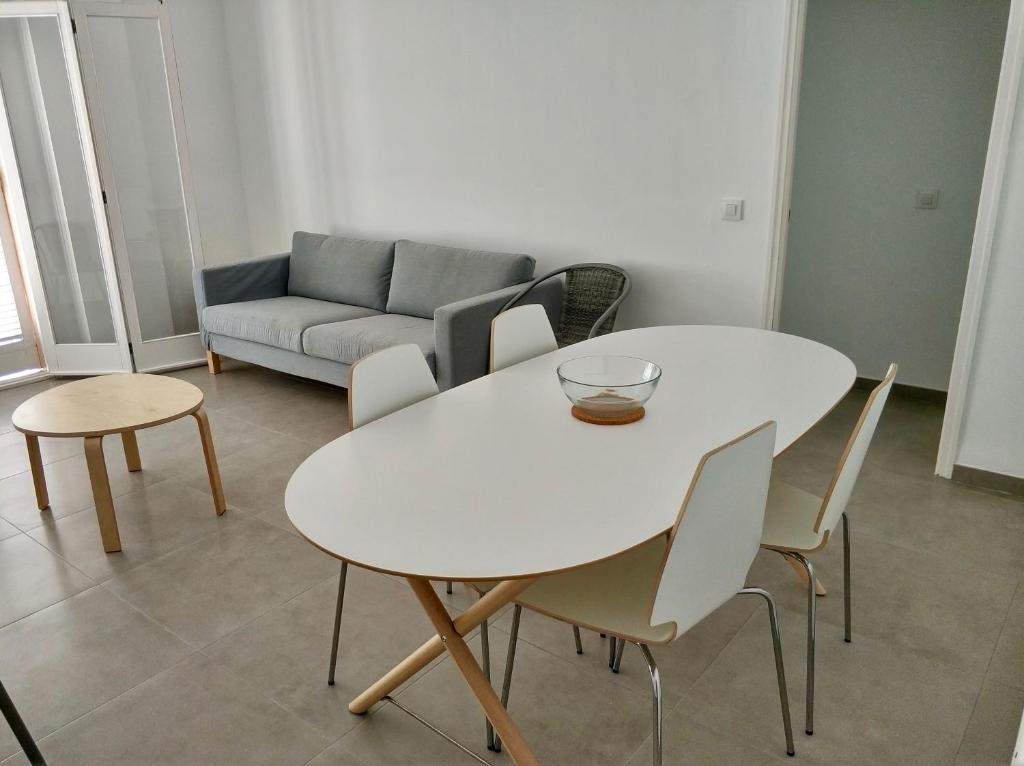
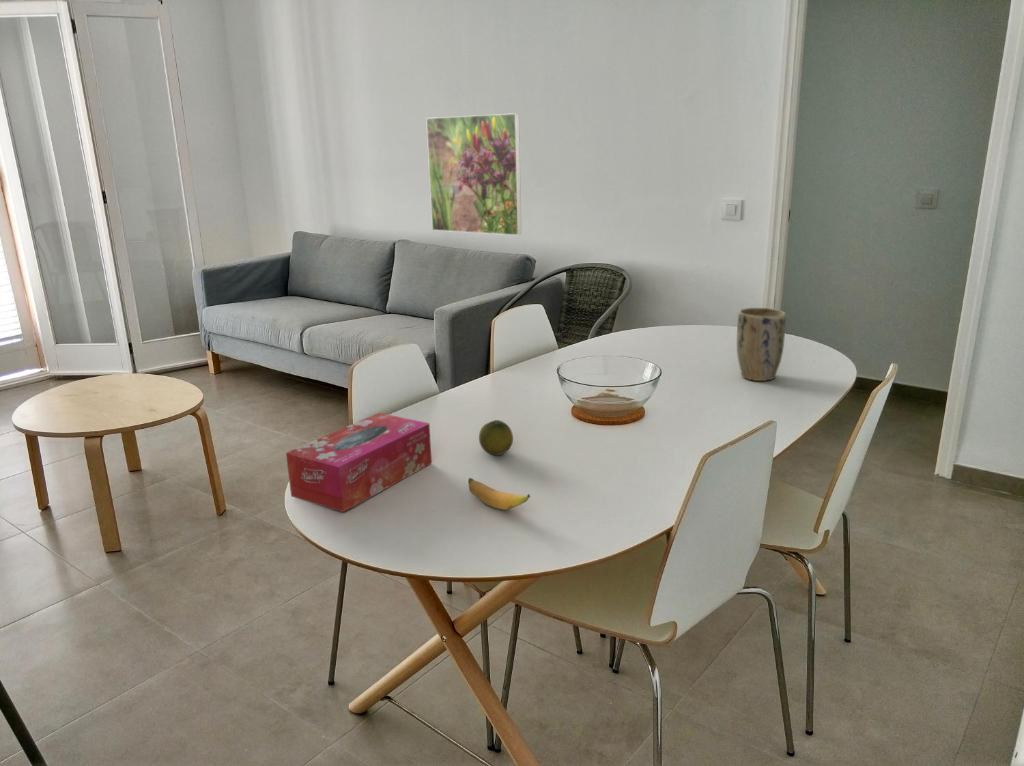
+ plant pot [736,307,787,382]
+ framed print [425,112,523,236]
+ banana [467,477,531,511]
+ tissue box [285,412,433,513]
+ fruit [478,419,514,456]
